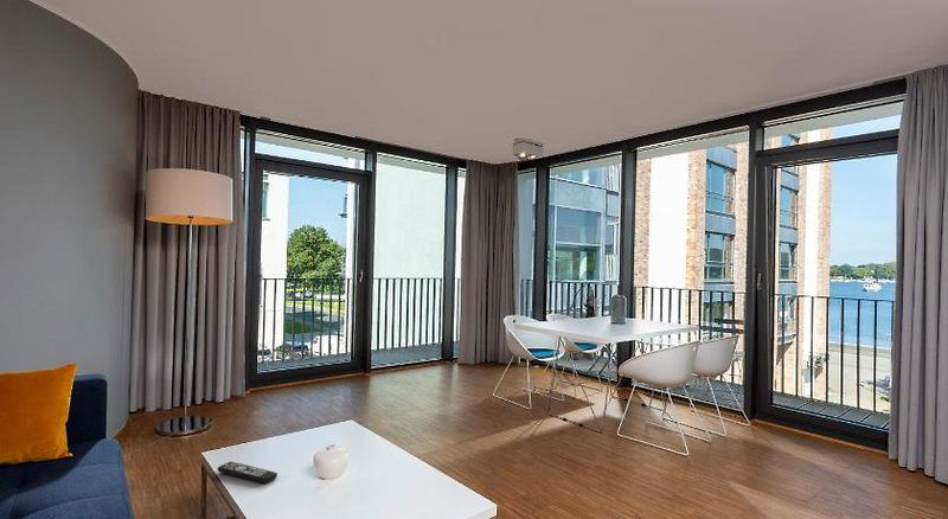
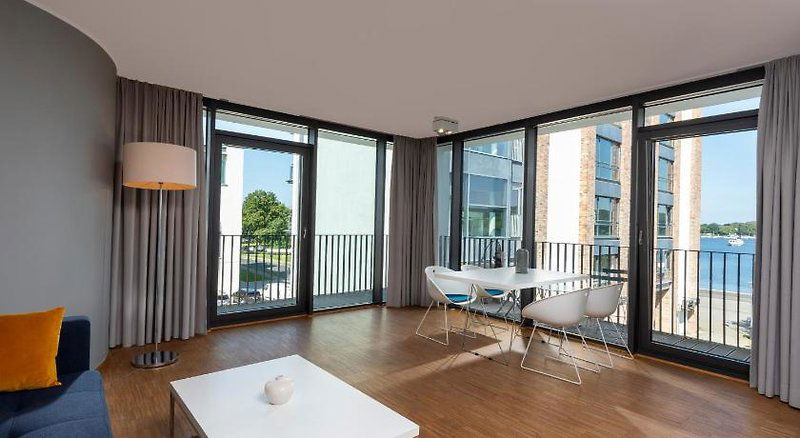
- remote control [216,461,278,485]
